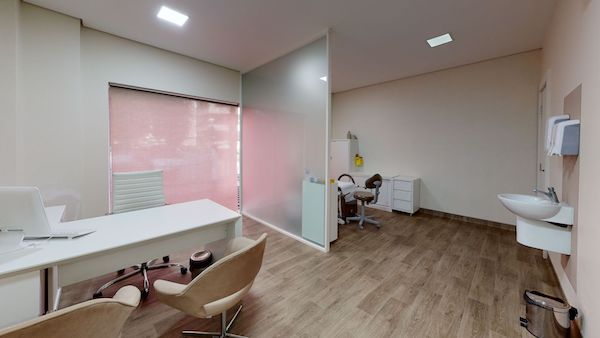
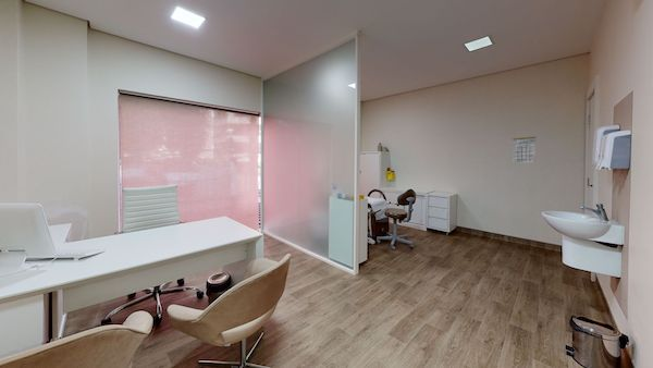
+ calendar [512,135,537,164]
